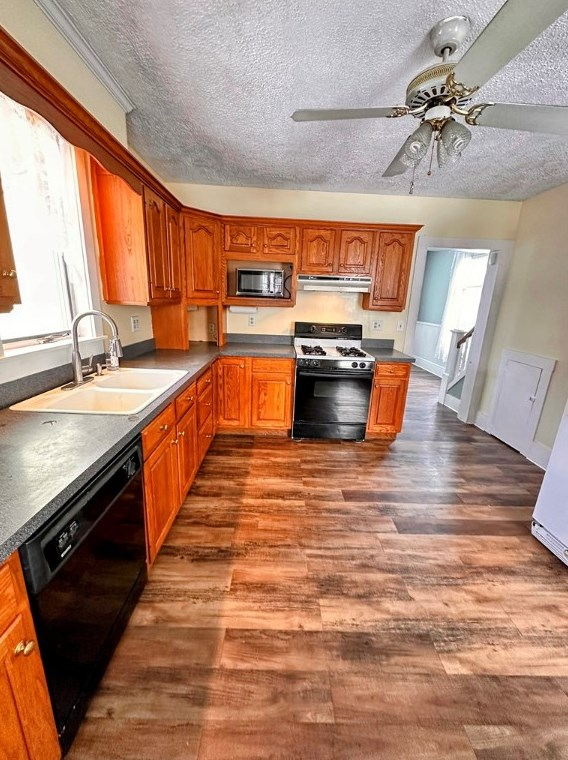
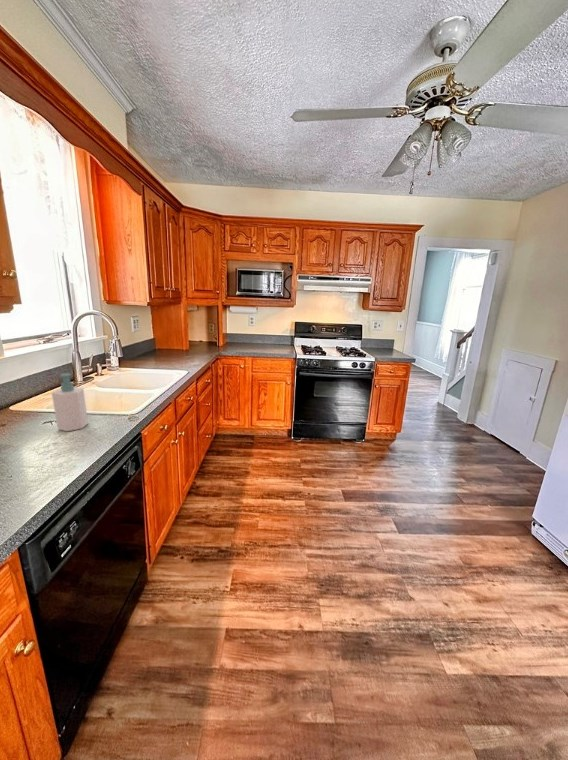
+ soap bottle [51,372,89,432]
